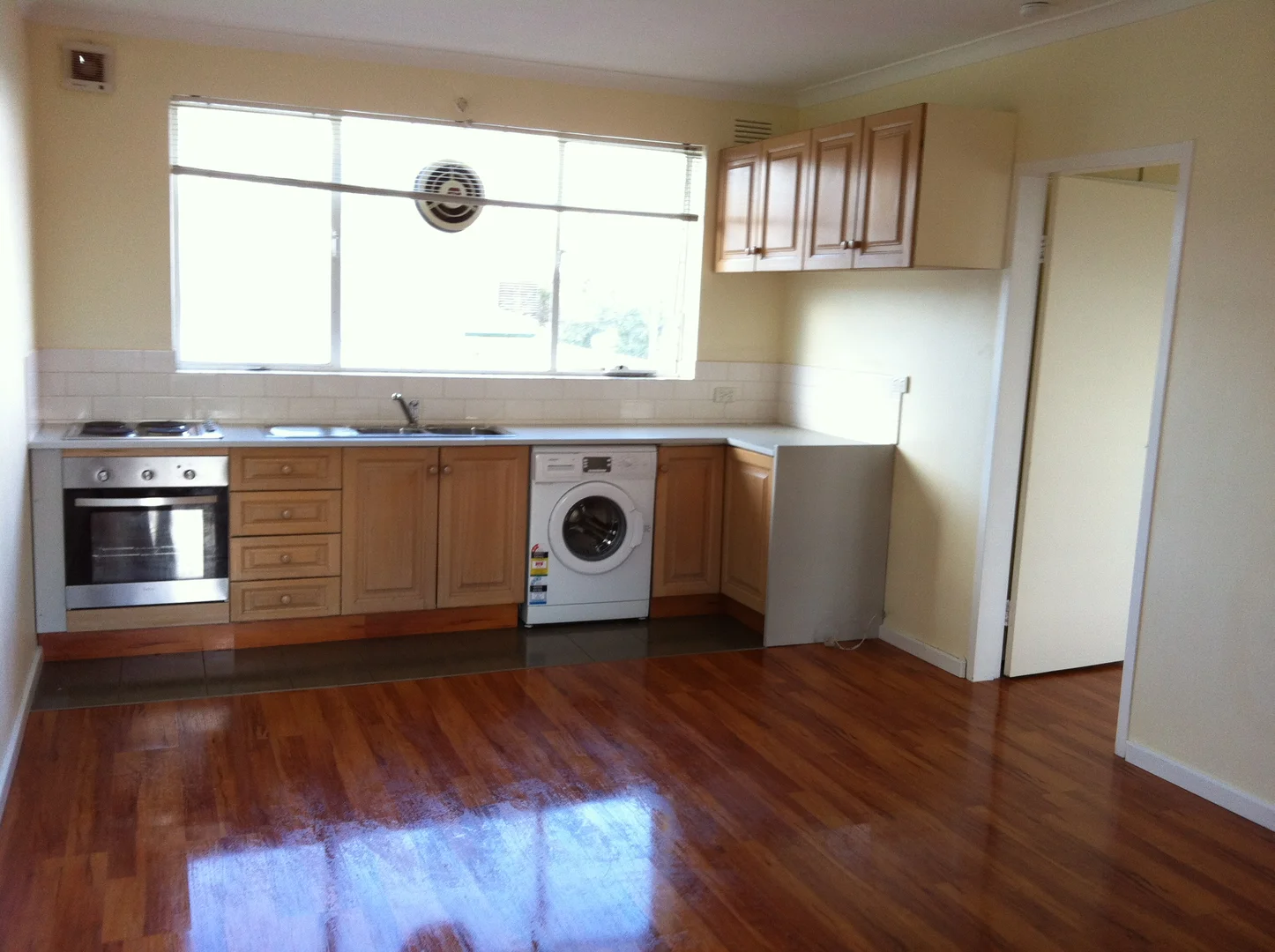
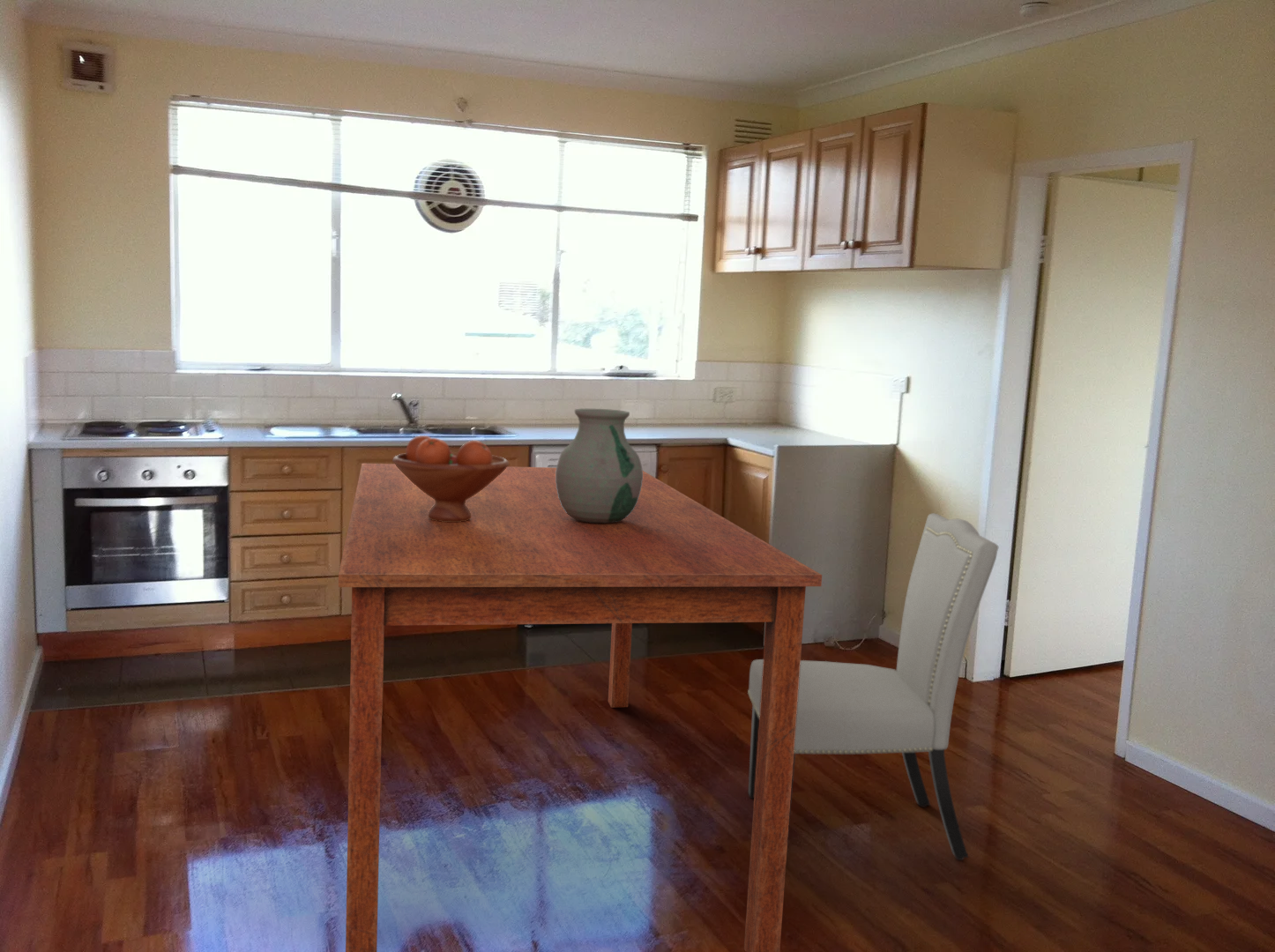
+ chair [747,512,999,861]
+ fruit bowl [391,435,510,522]
+ dining table [338,463,823,952]
+ vase [555,408,644,524]
